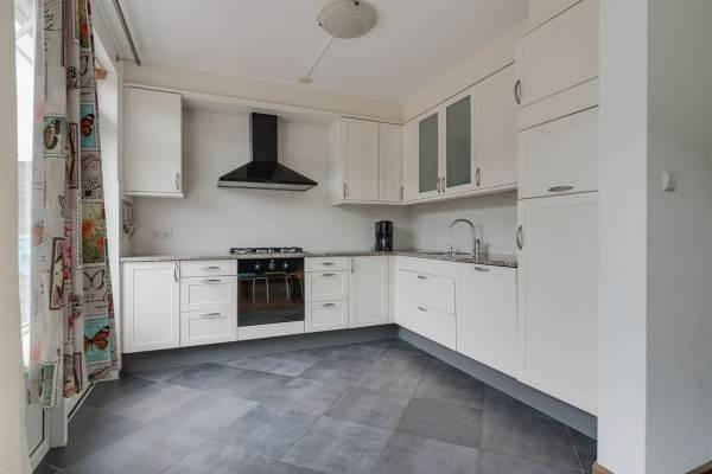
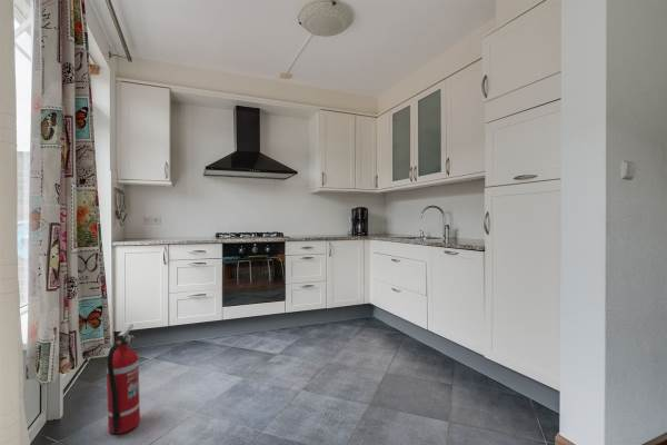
+ fire extinguisher [106,323,141,435]
